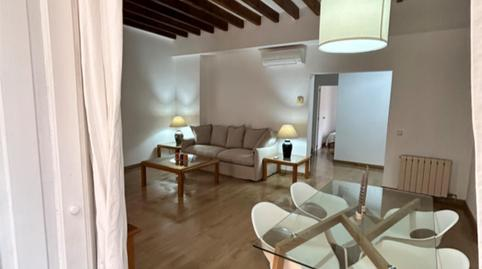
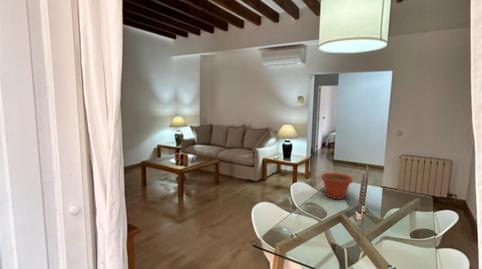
+ plant pot [320,172,354,200]
